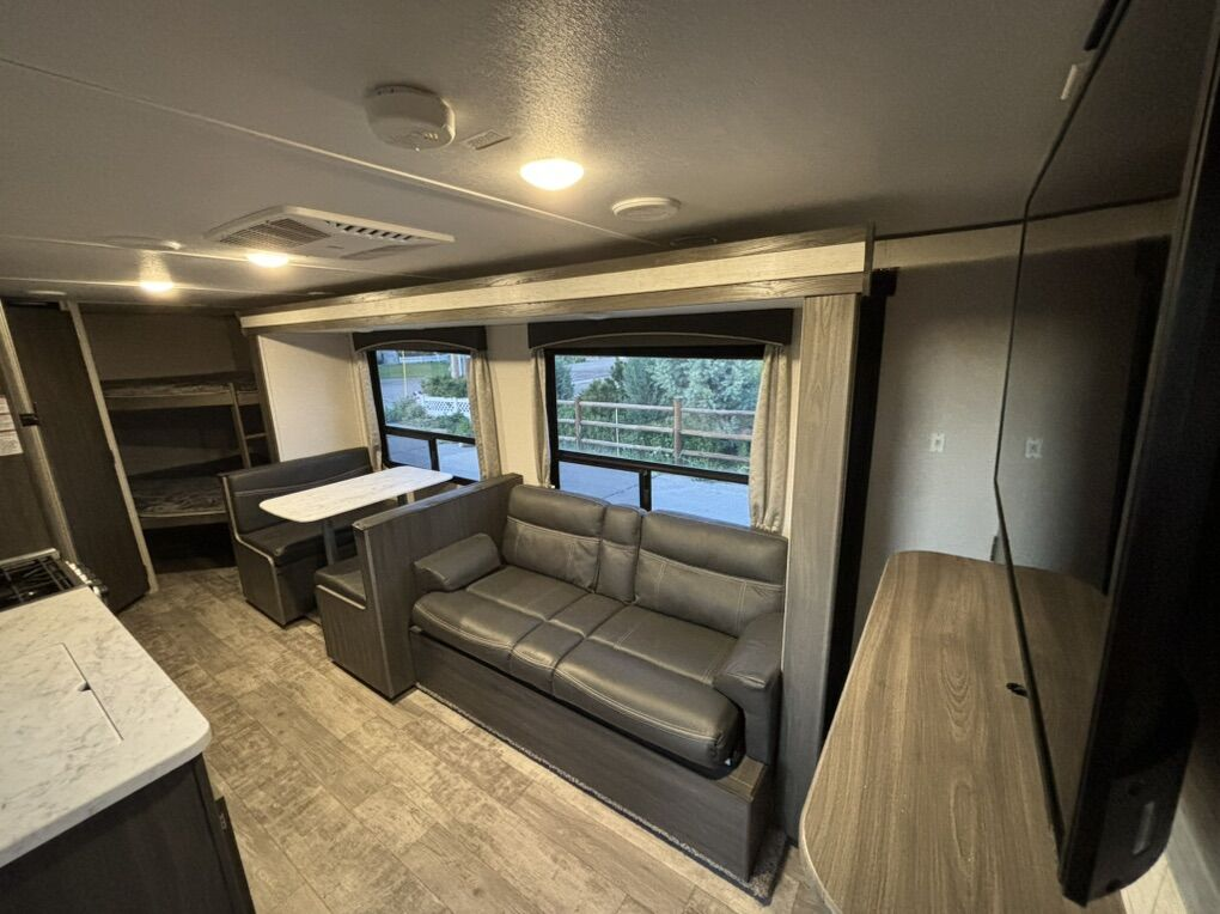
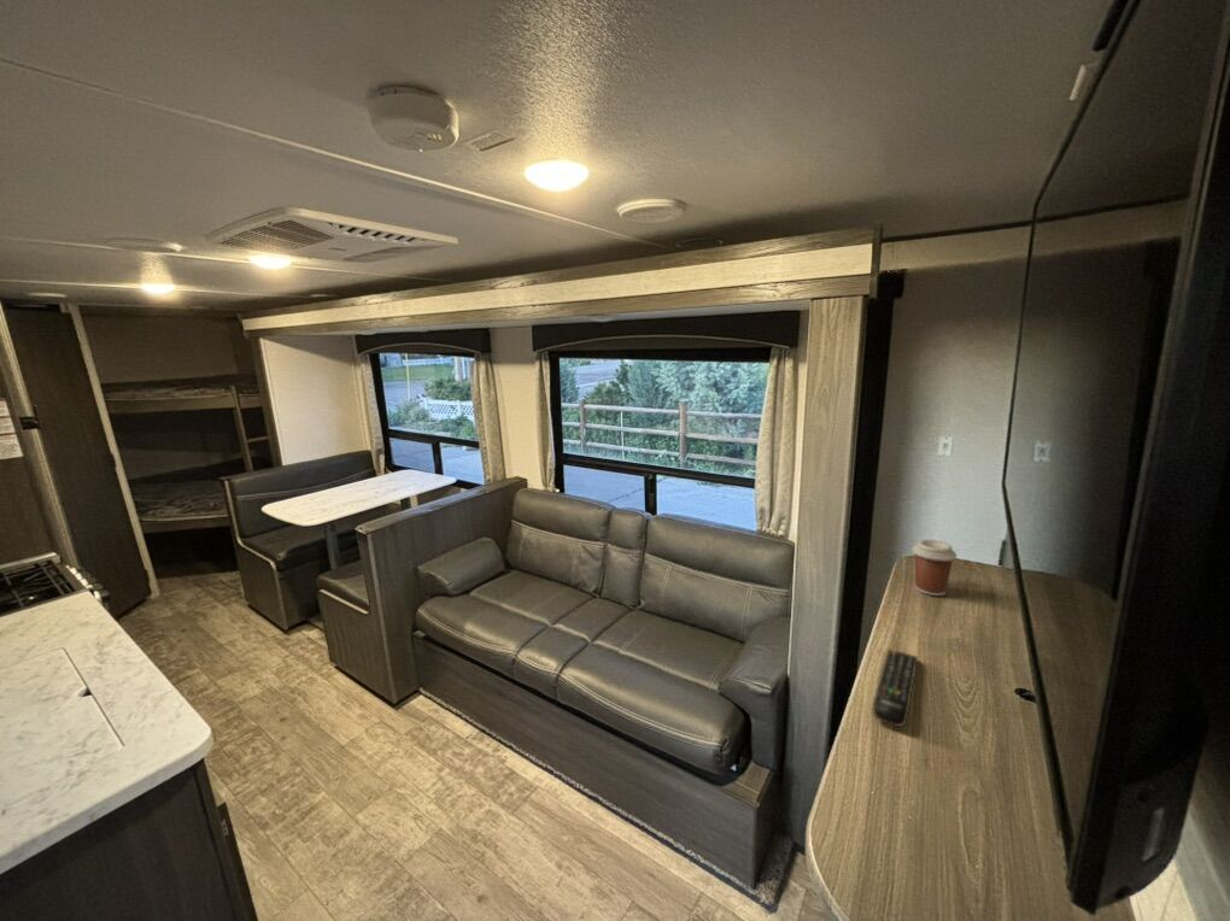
+ remote control [872,647,919,727]
+ coffee cup [912,539,957,597]
